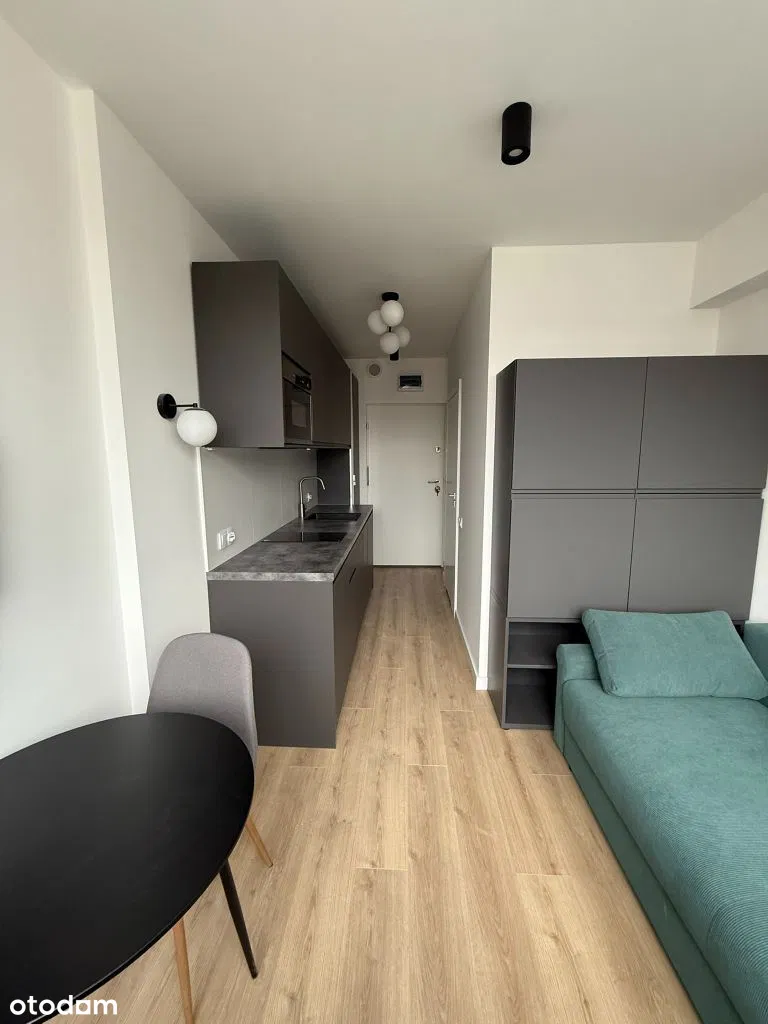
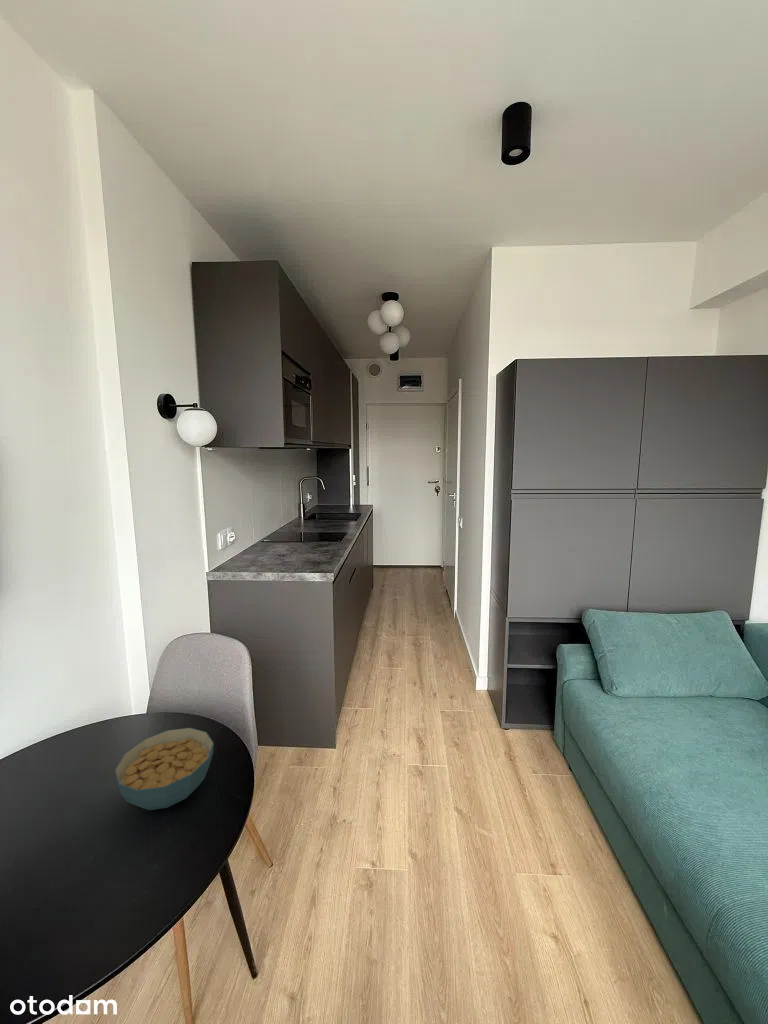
+ cereal bowl [113,727,215,811]
